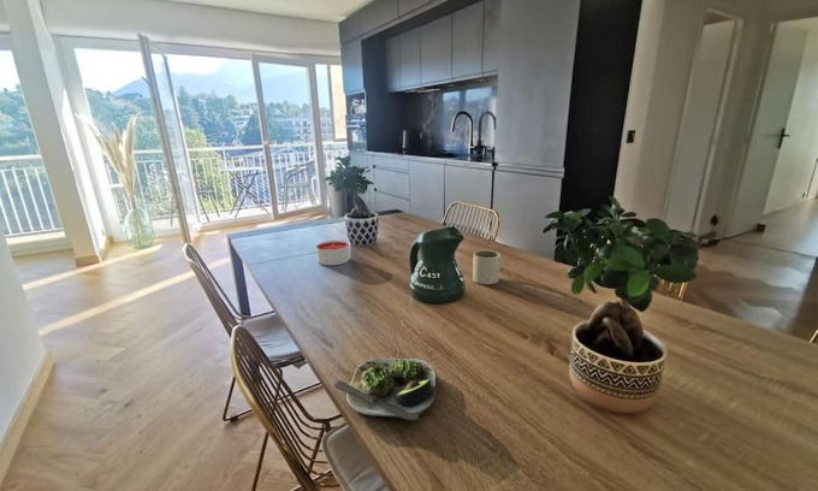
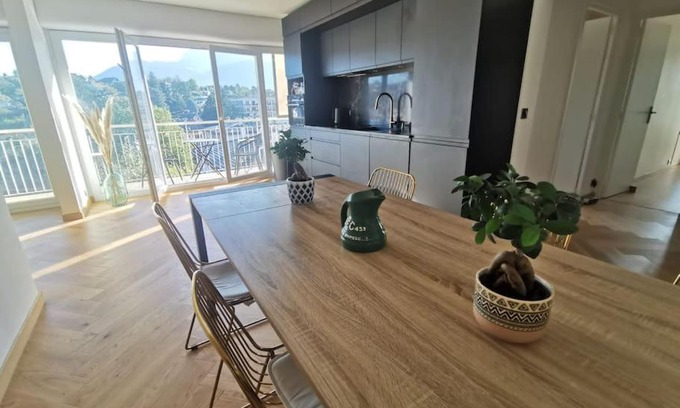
- mug [472,249,503,285]
- candle [315,239,351,266]
- salad plate [333,357,438,421]
